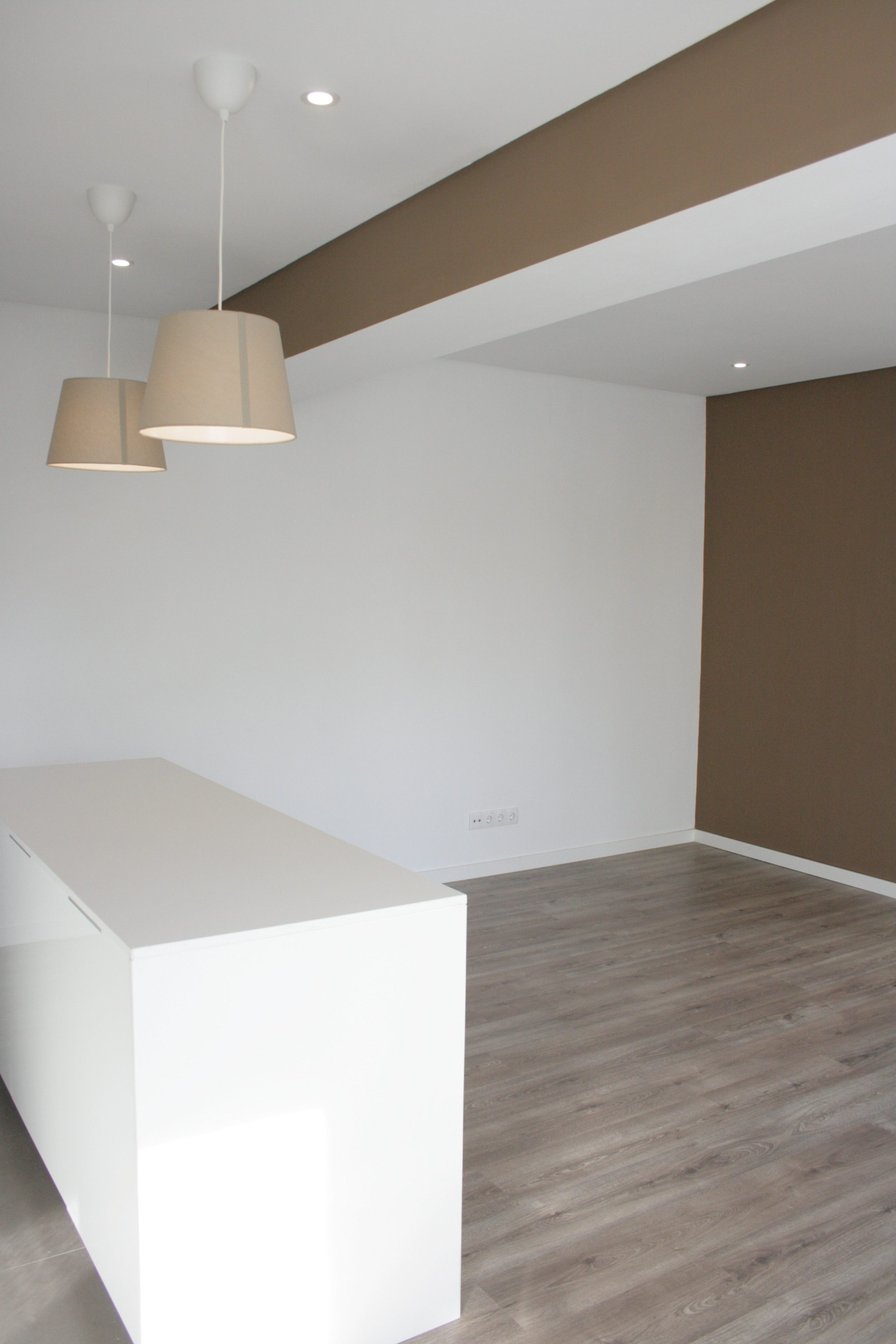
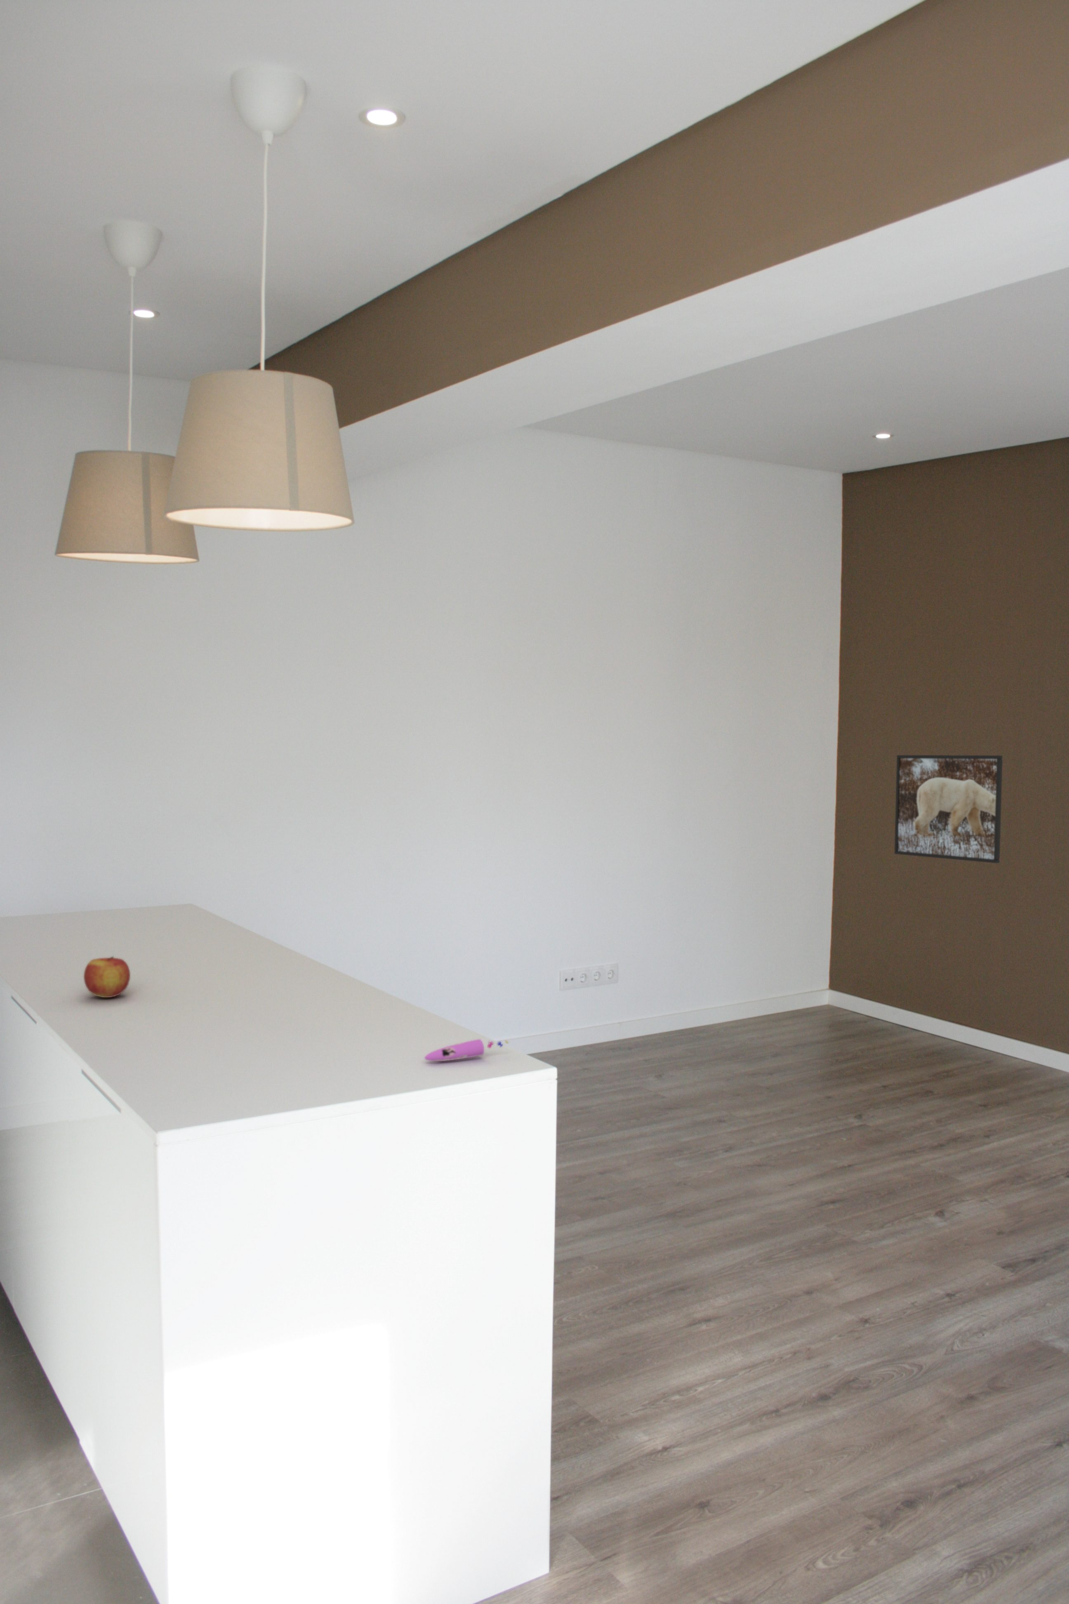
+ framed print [894,754,1003,864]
+ pen [424,1038,509,1061]
+ apple [84,956,131,998]
